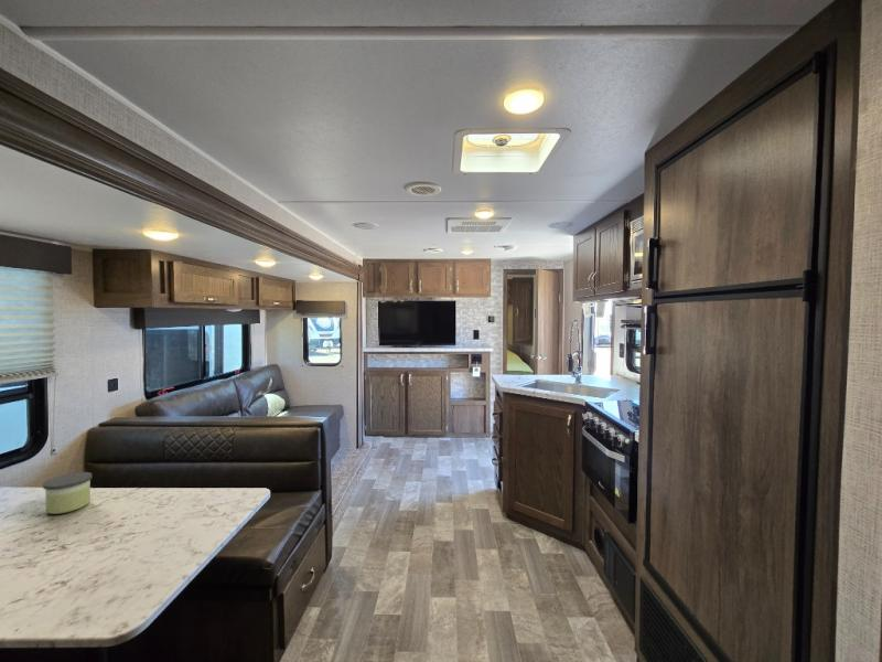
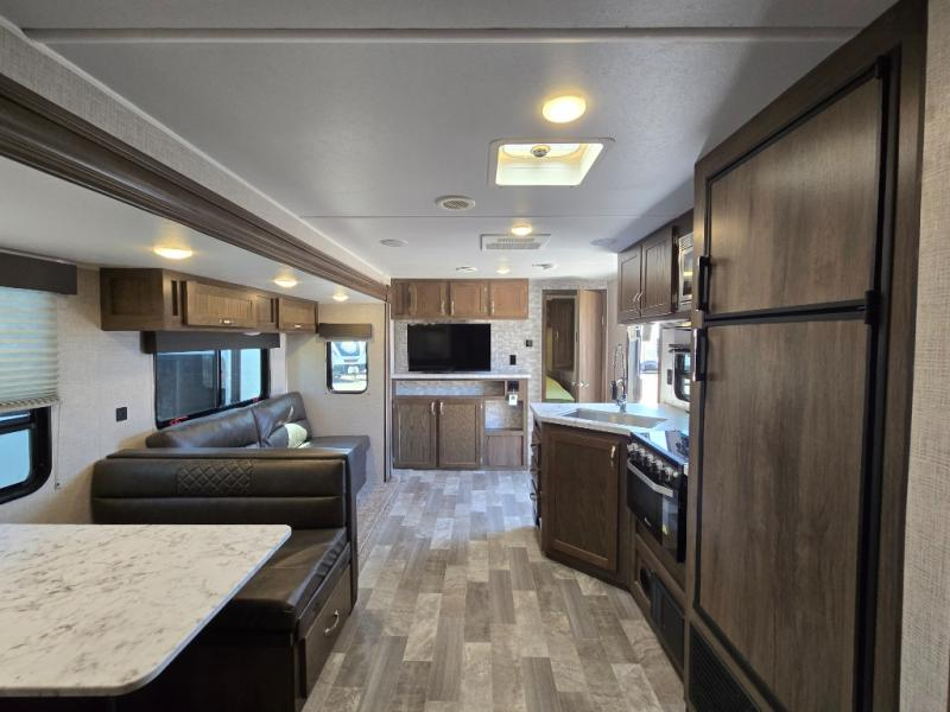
- candle [42,471,93,515]
